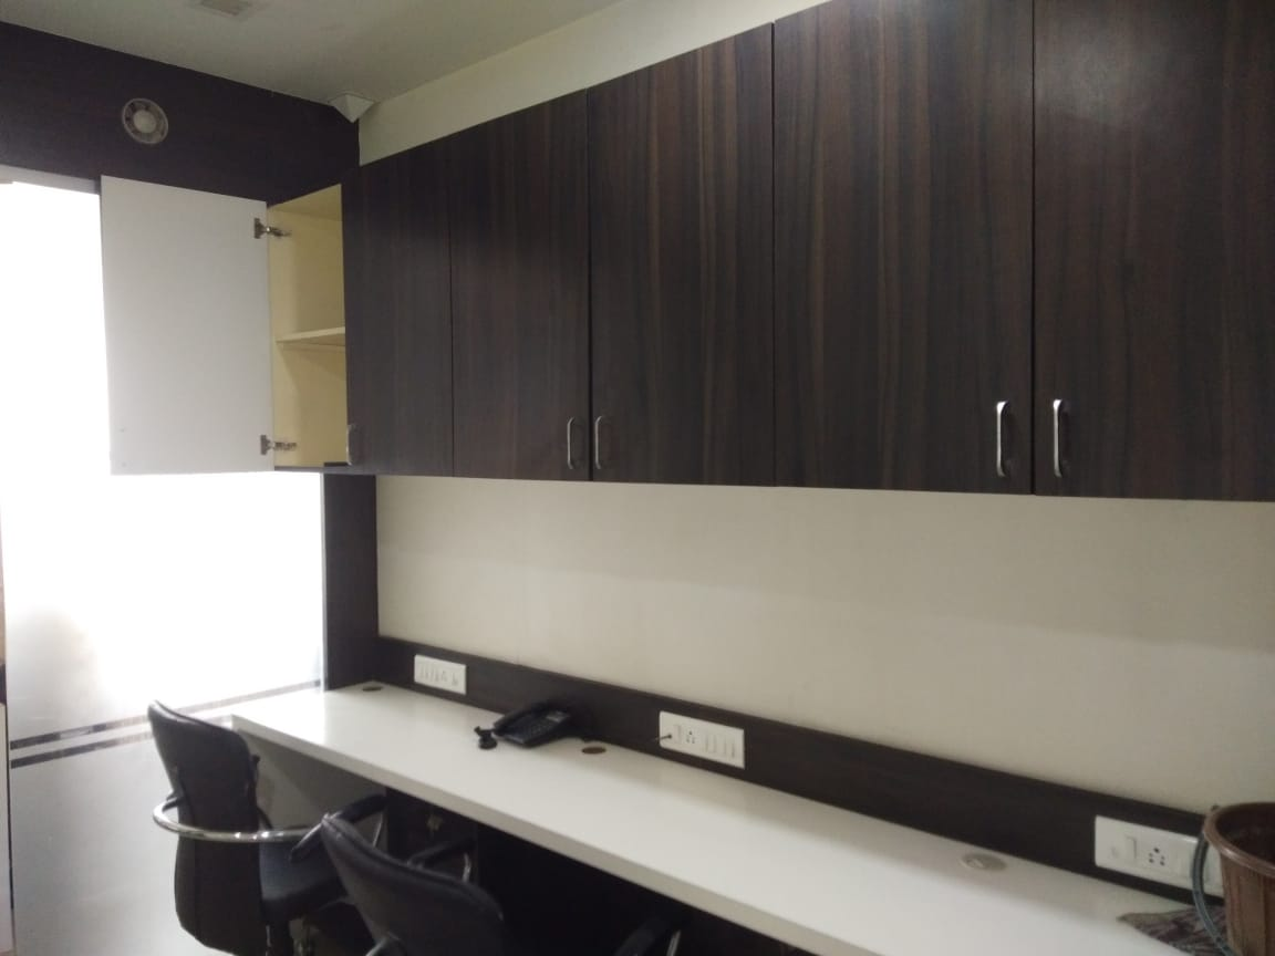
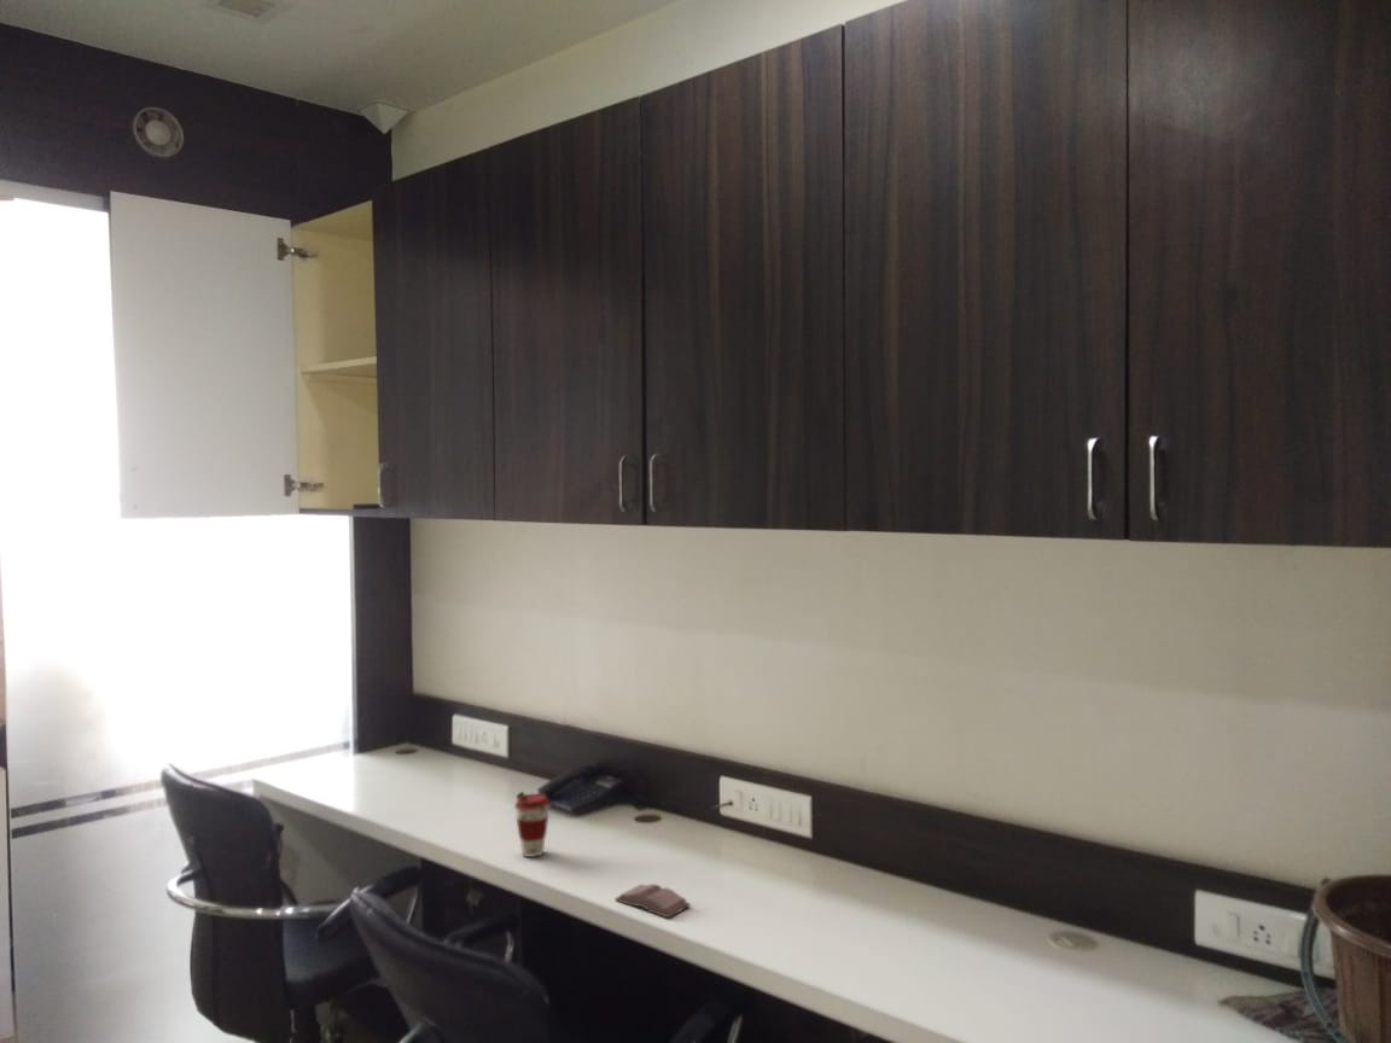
+ coffee cup [513,793,551,858]
+ book [615,884,692,919]
